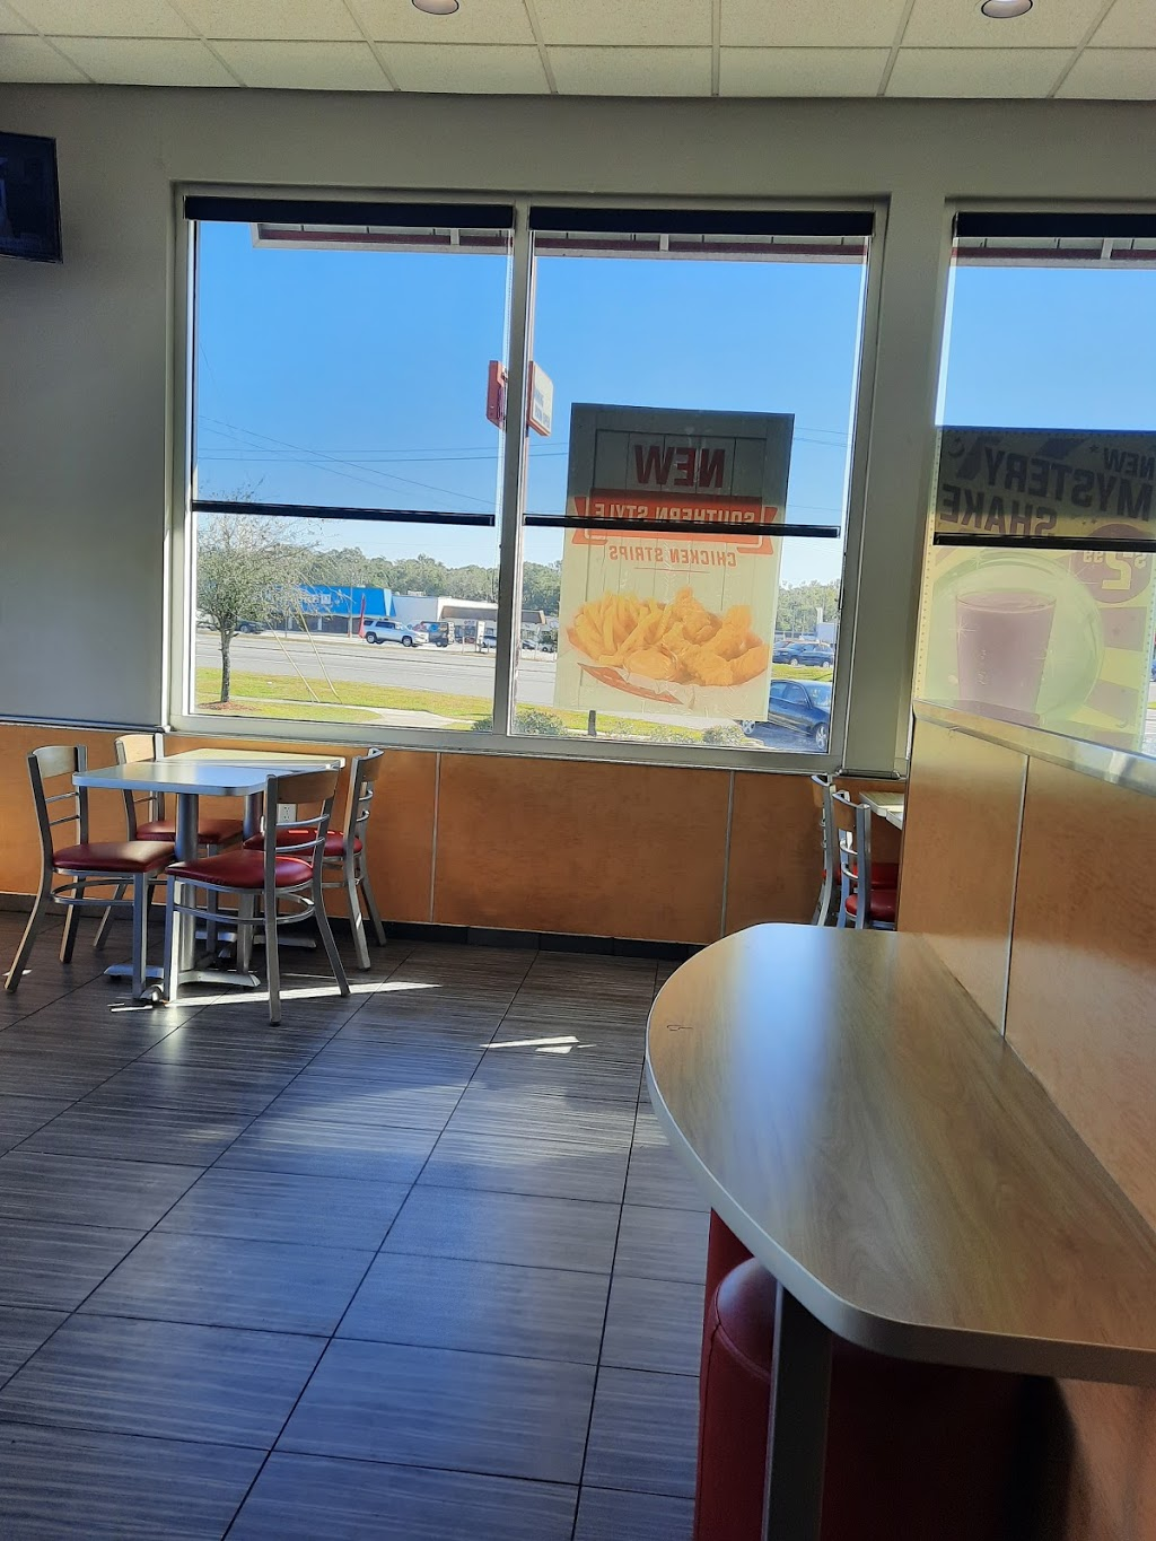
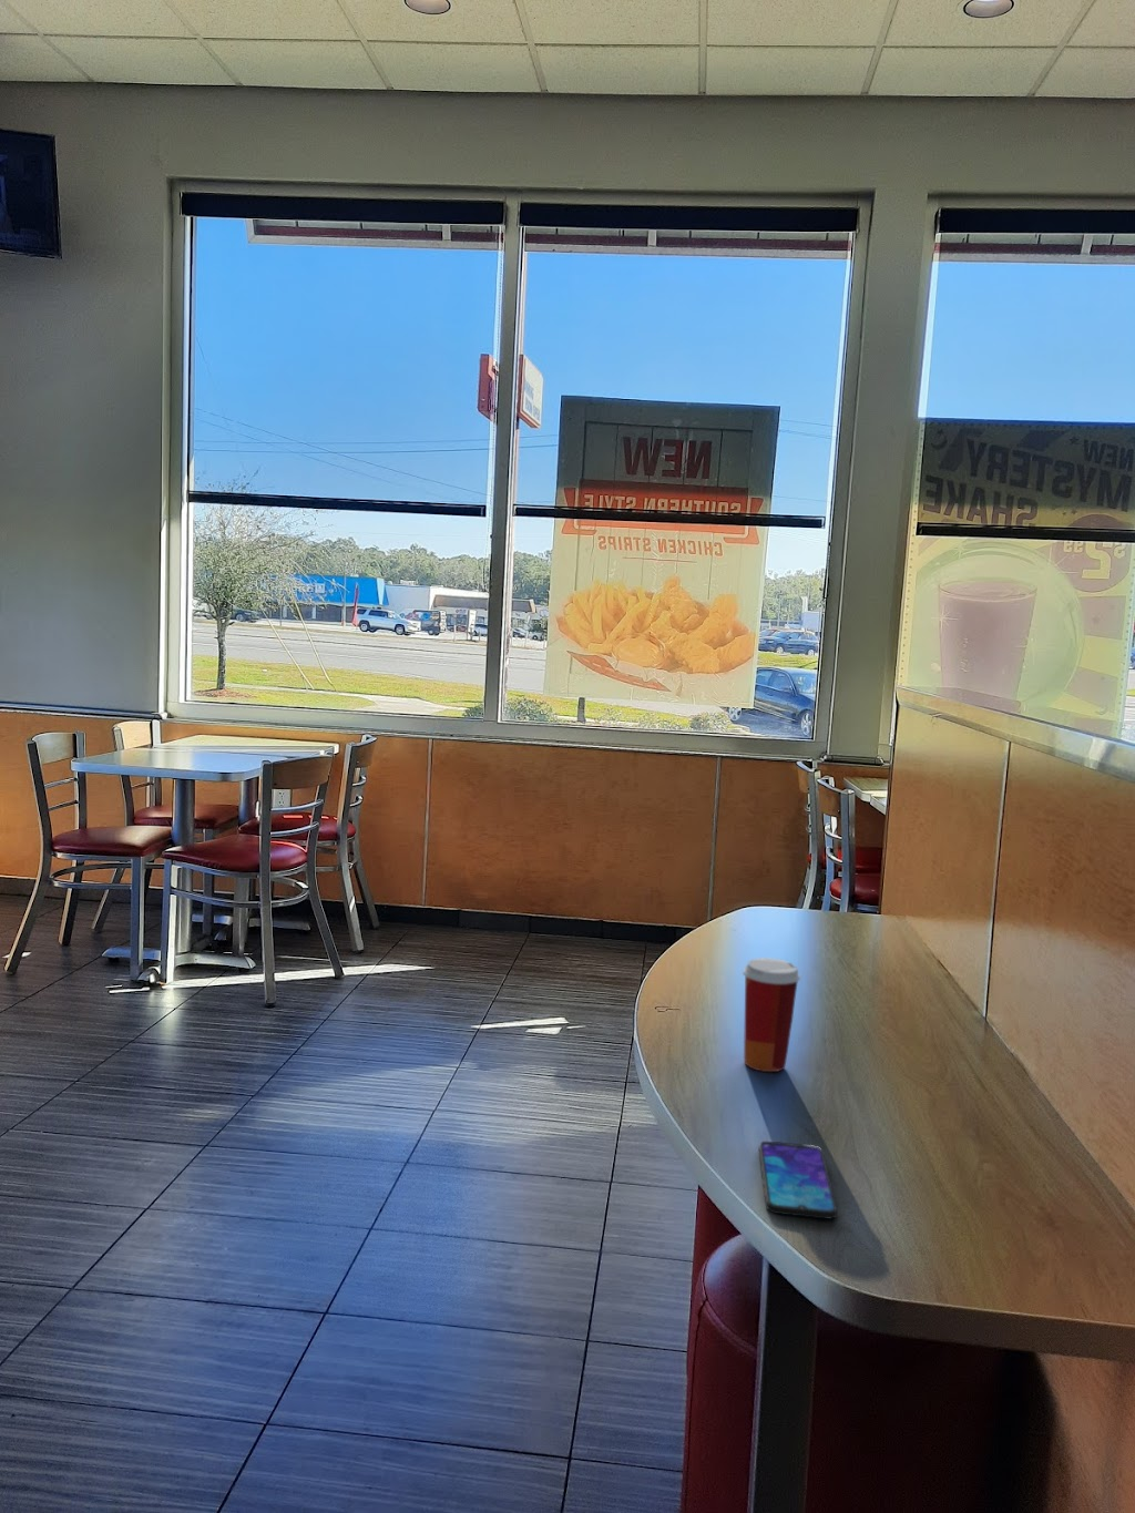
+ paper cup [742,956,801,1073]
+ smartphone [758,1141,838,1220]
